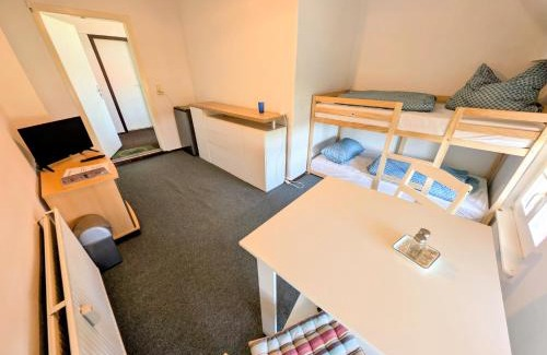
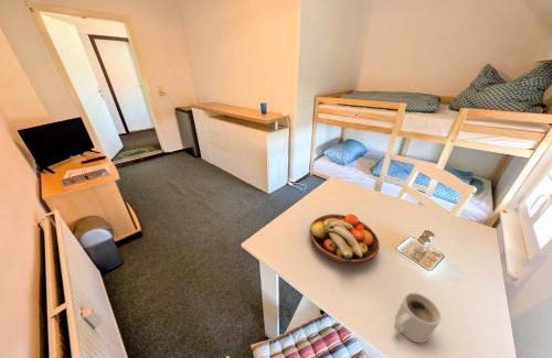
+ mug [393,292,443,344]
+ fruit bowl [309,213,380,265]
